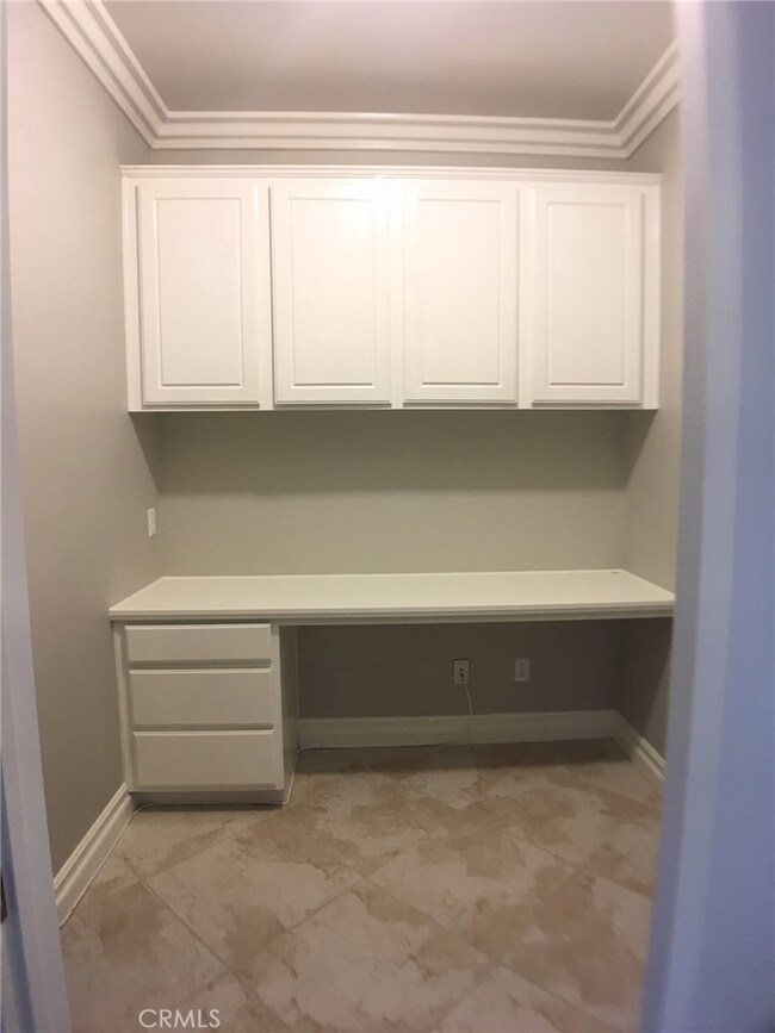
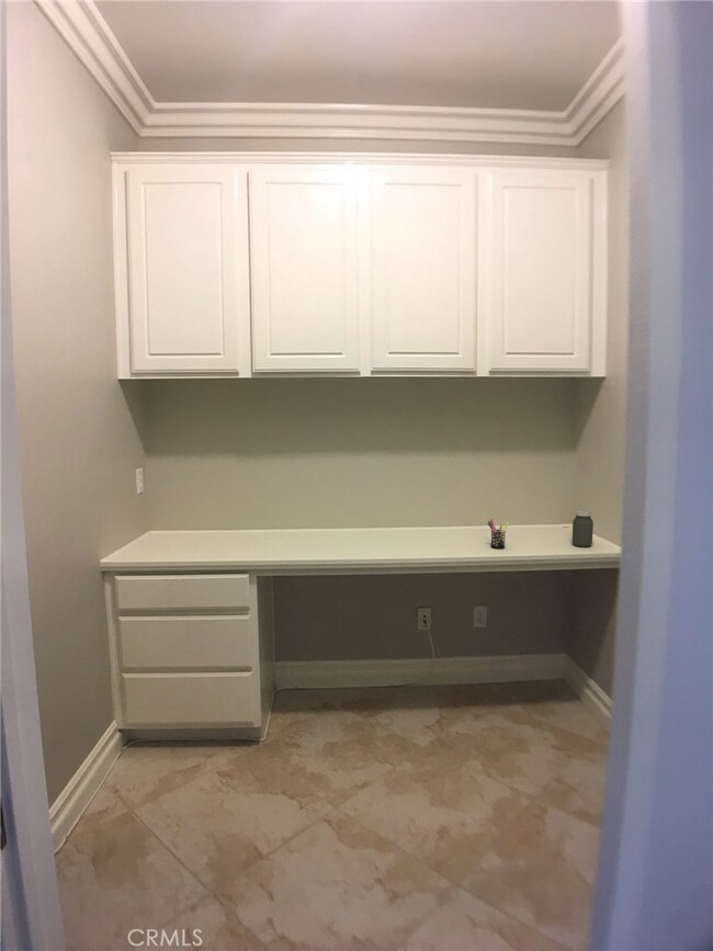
+ jar [571,509,595,548]
+ pen holder [487,518,510,550]
